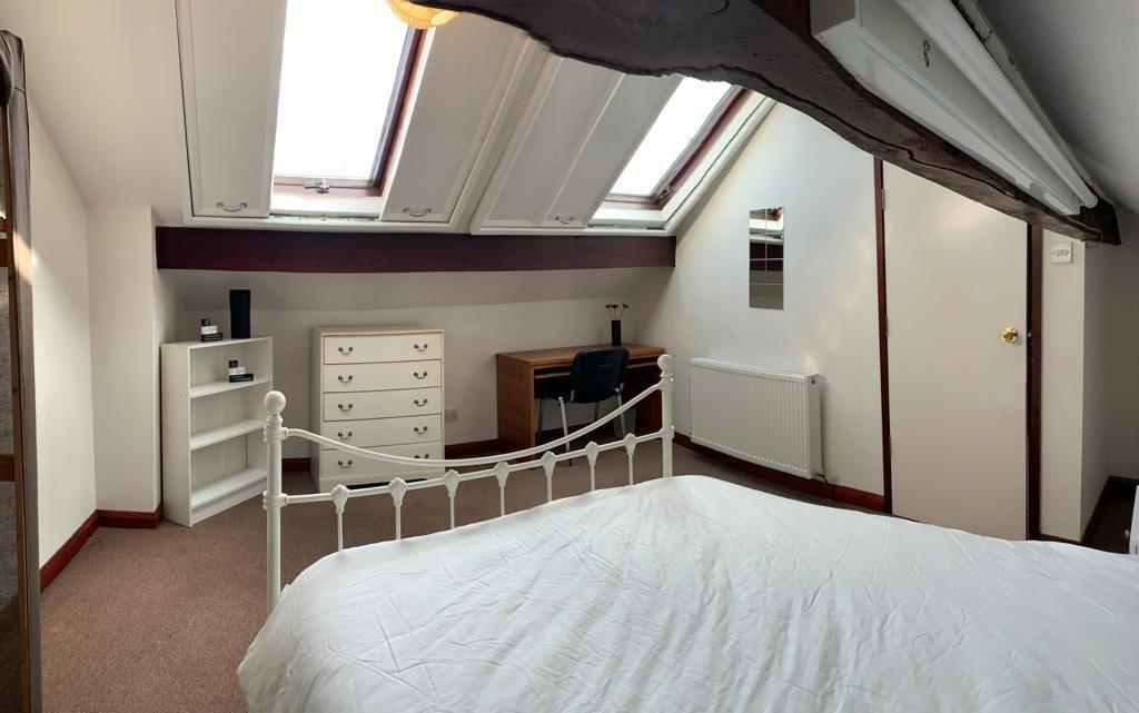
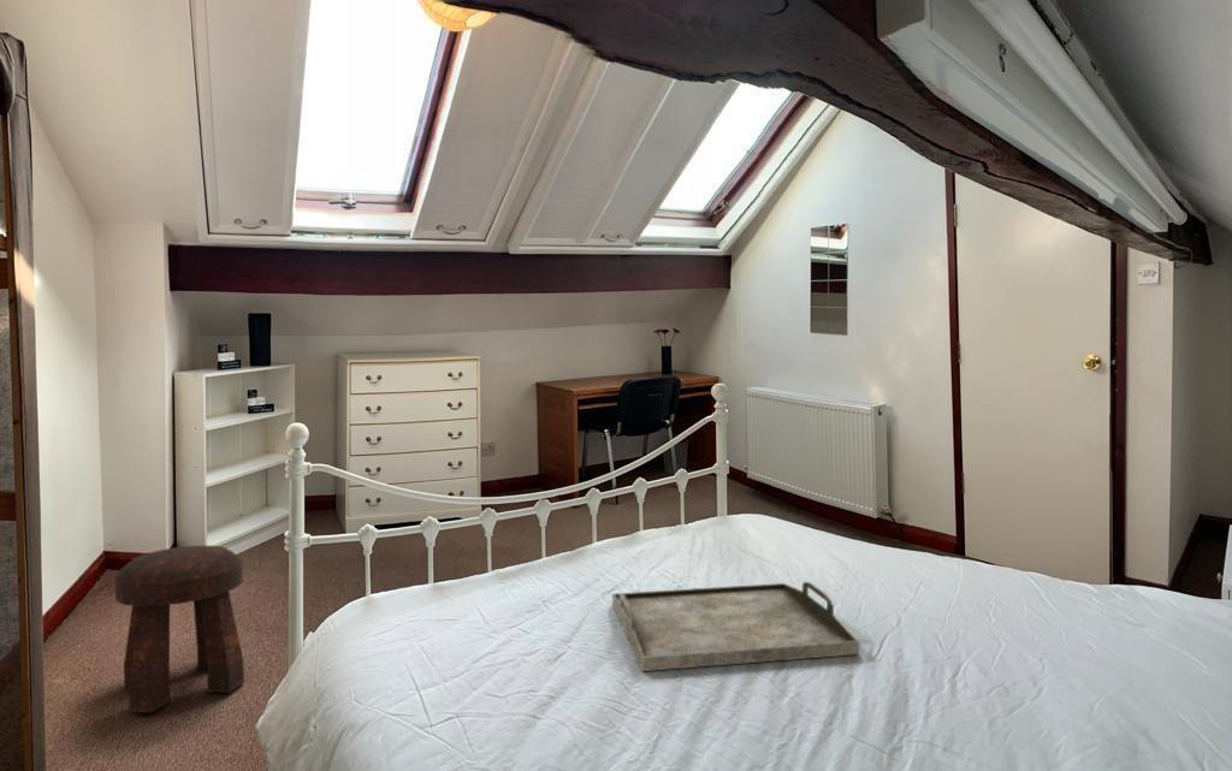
+ serving tray [611,581,860,672]
+ stool [113,545,245,713]
